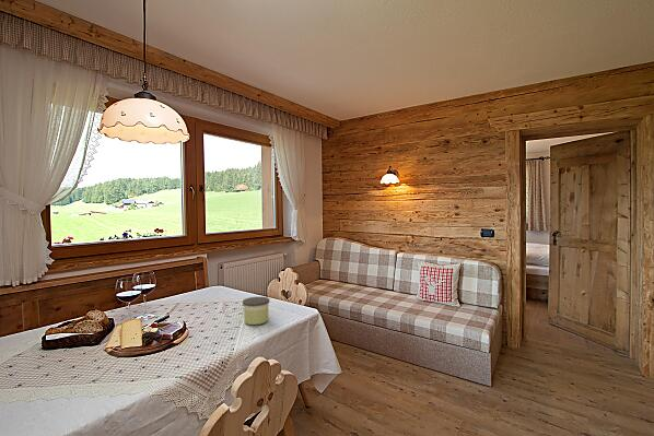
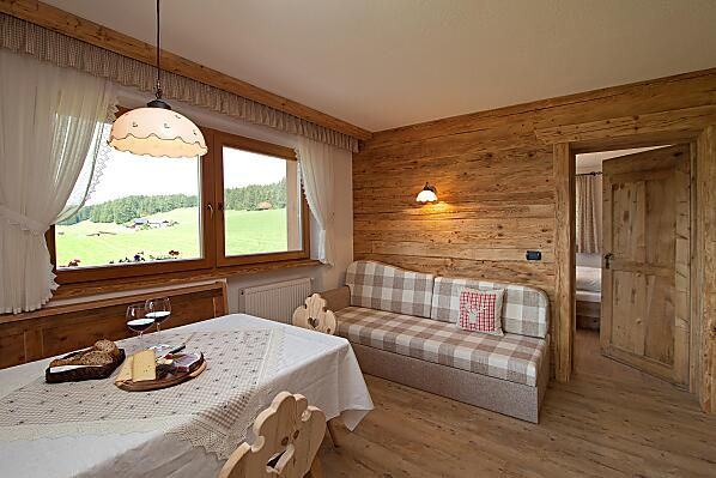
- candle [242,296,270,326]
